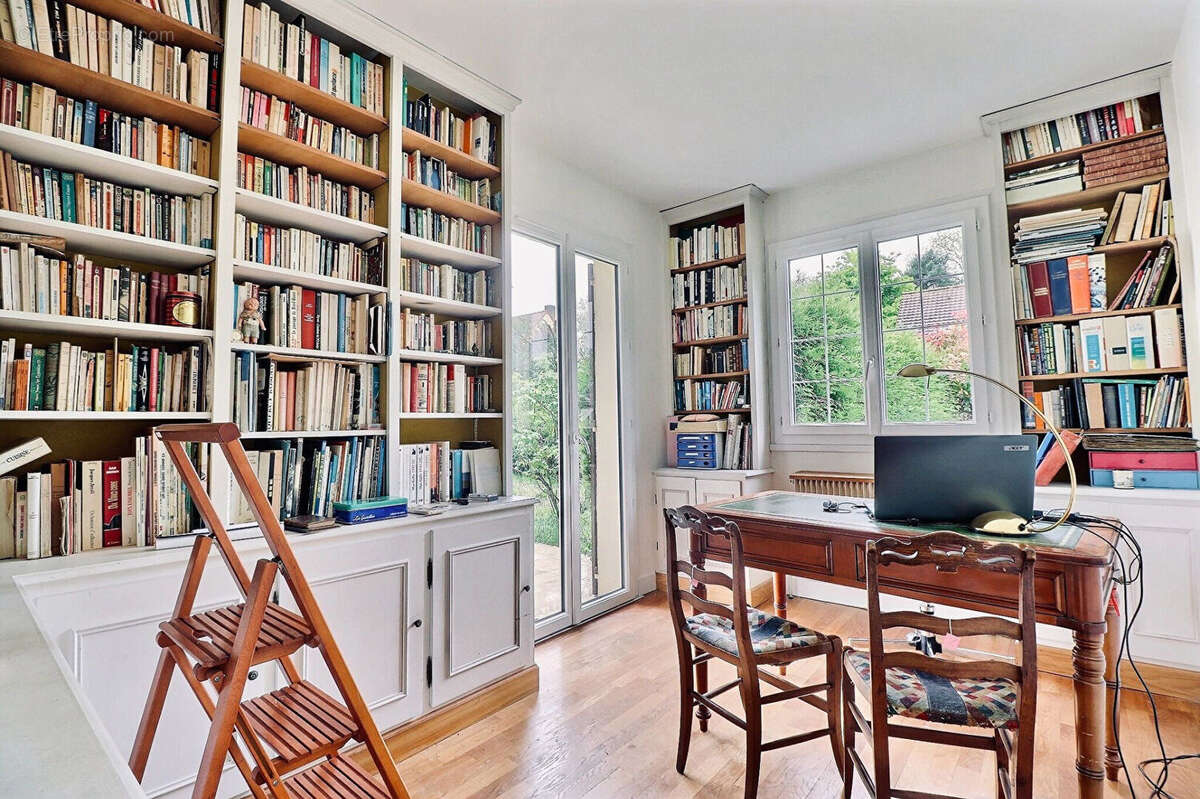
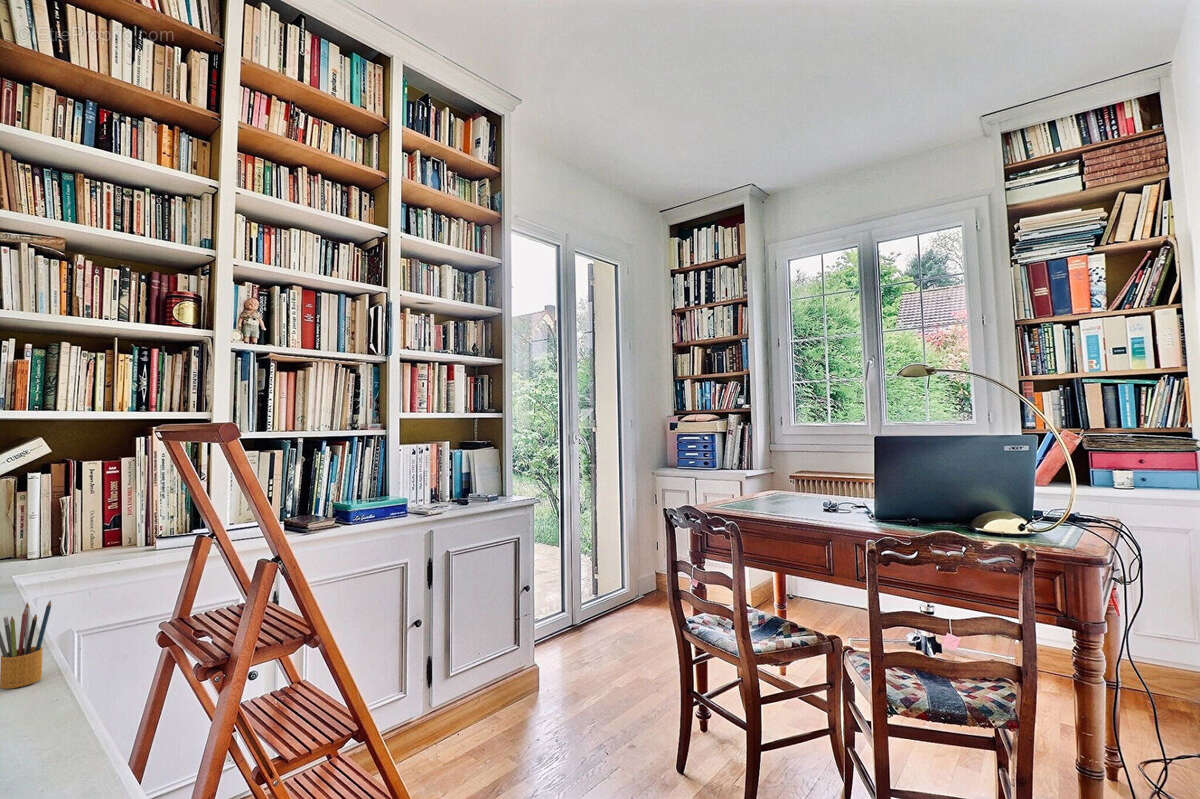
+ pencil box [0,599,52,690]
